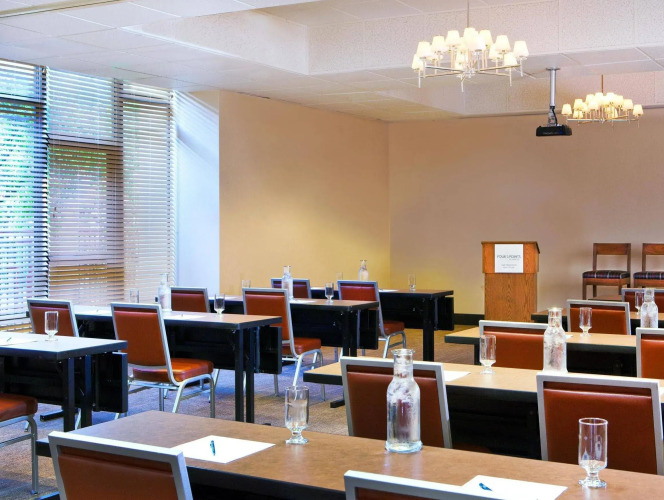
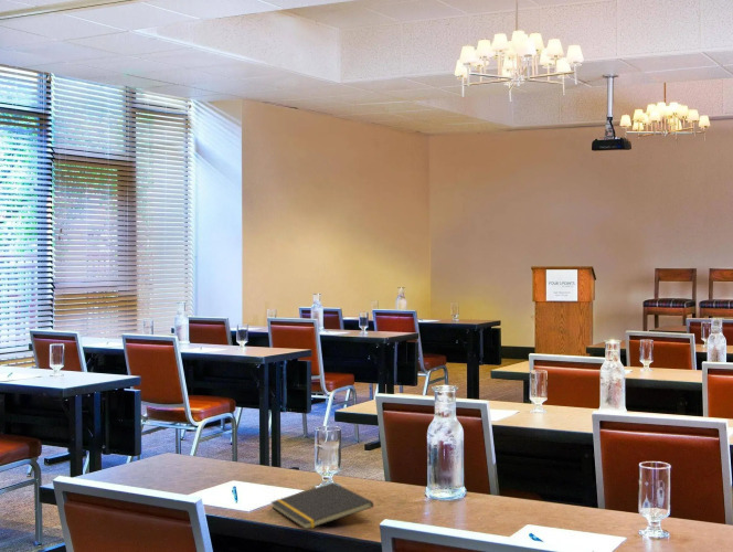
+ notepad [270,481,374,531]
